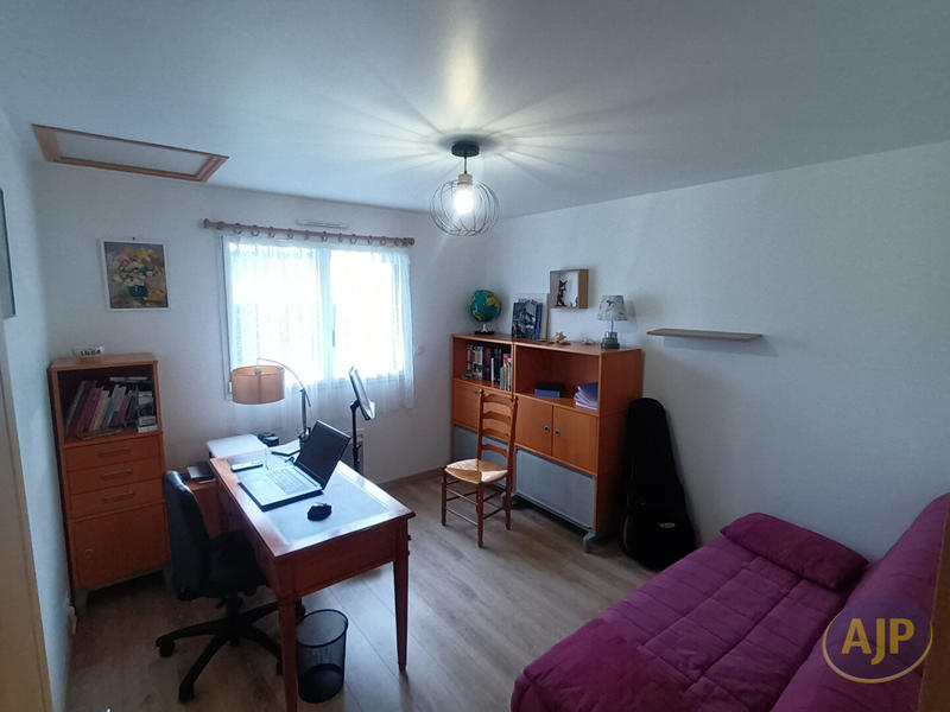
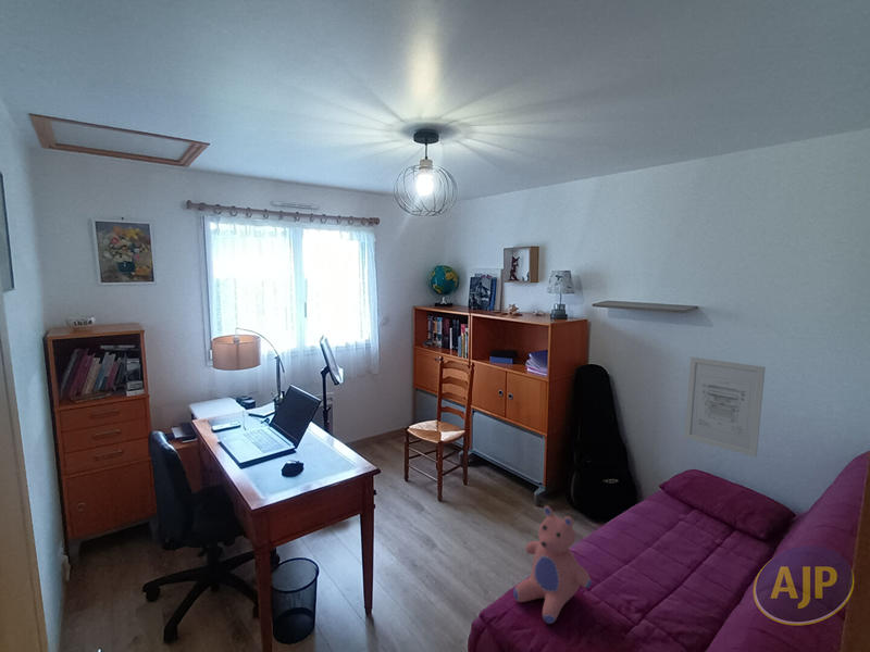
+ wall art [683,356,767,459]
+ teddy bear [512,505,592,625]
